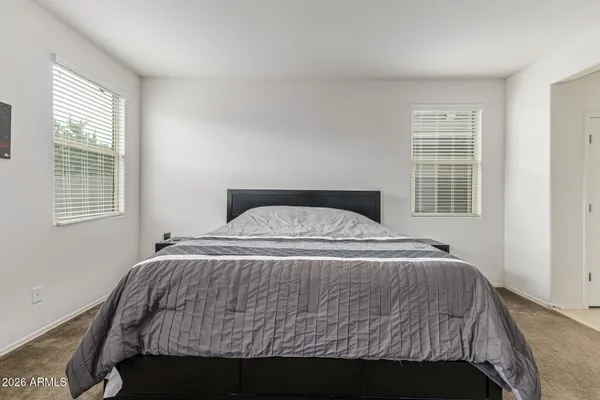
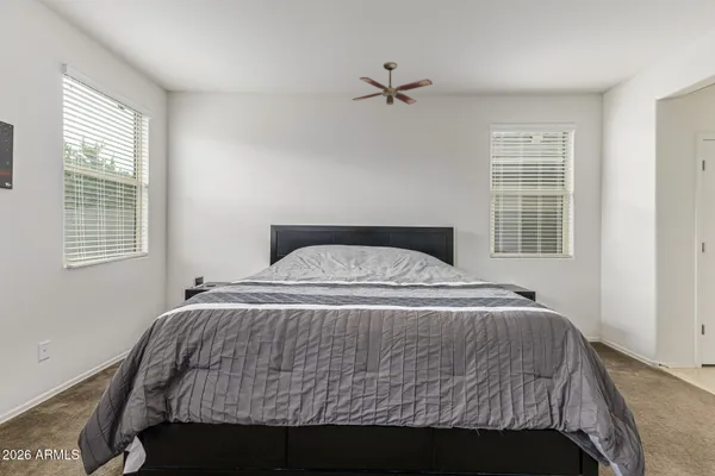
+ ceiling fan [352,61,434,106]
